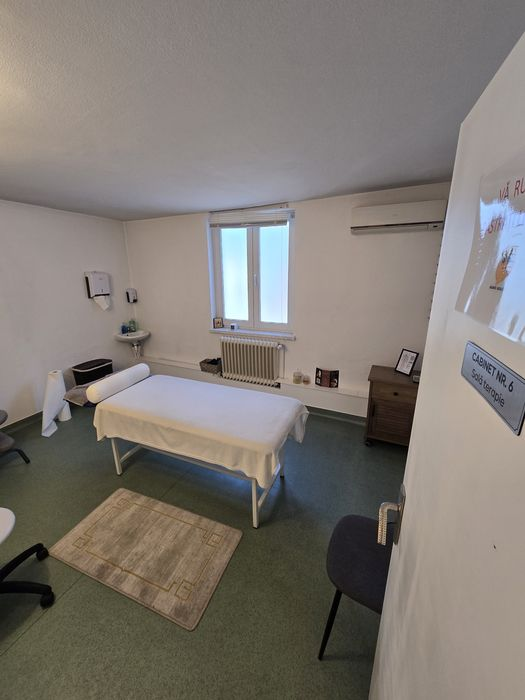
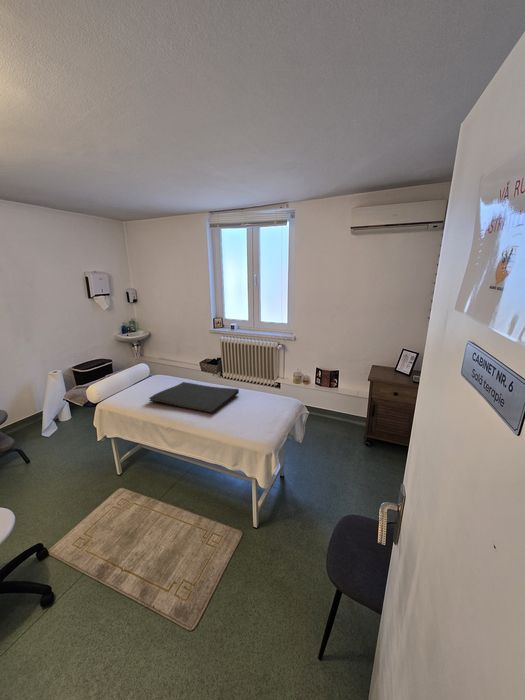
+ hand towel [148,381,240,414]
